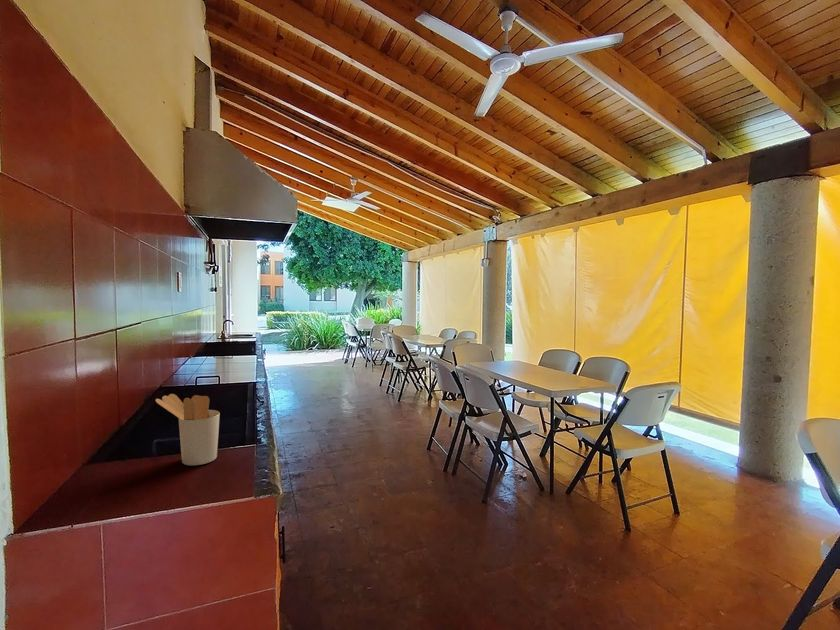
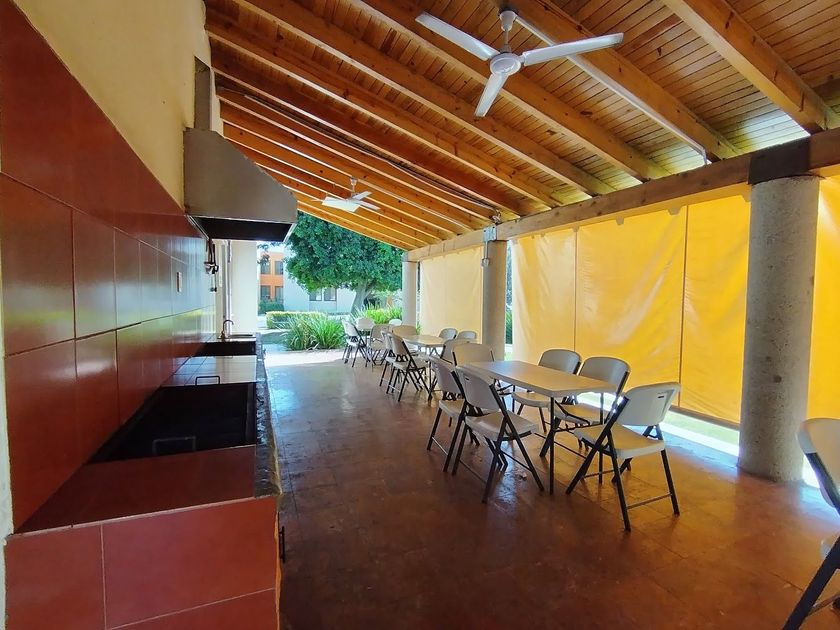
- utensil holder [155,393,221,466]
